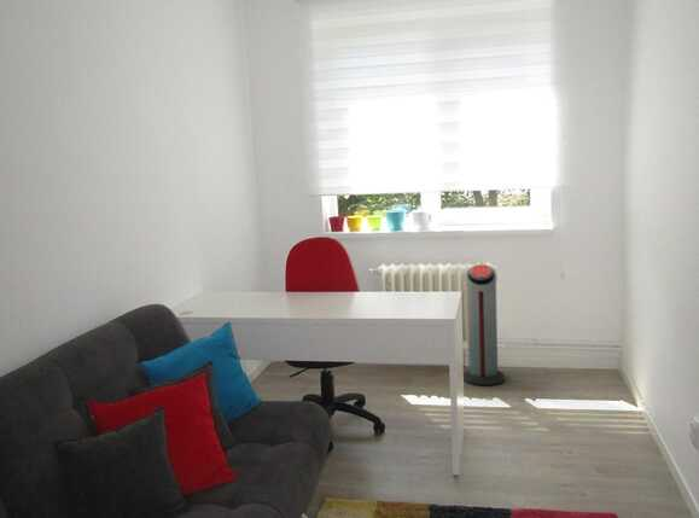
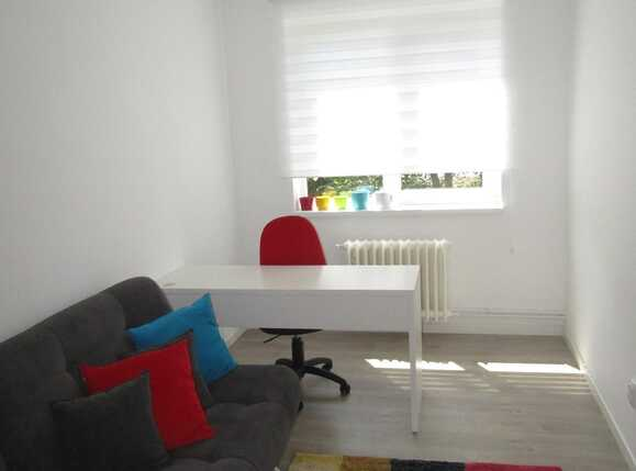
- air purifier [462,263,506,386]
